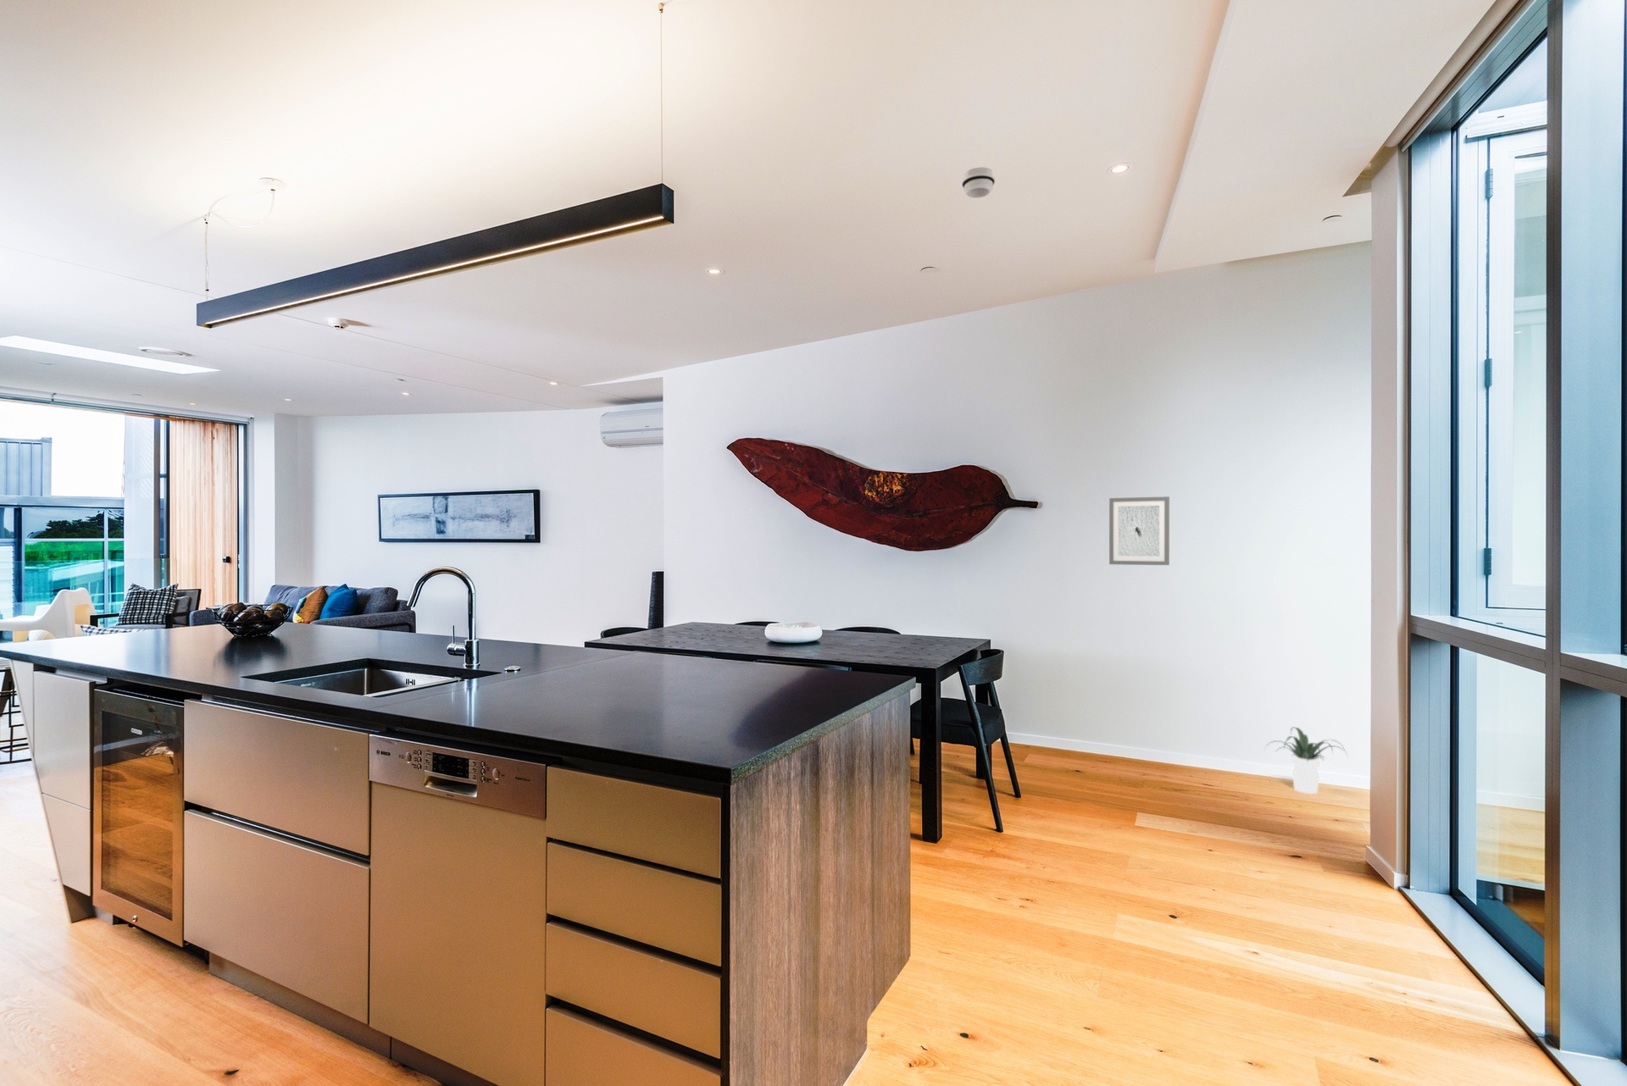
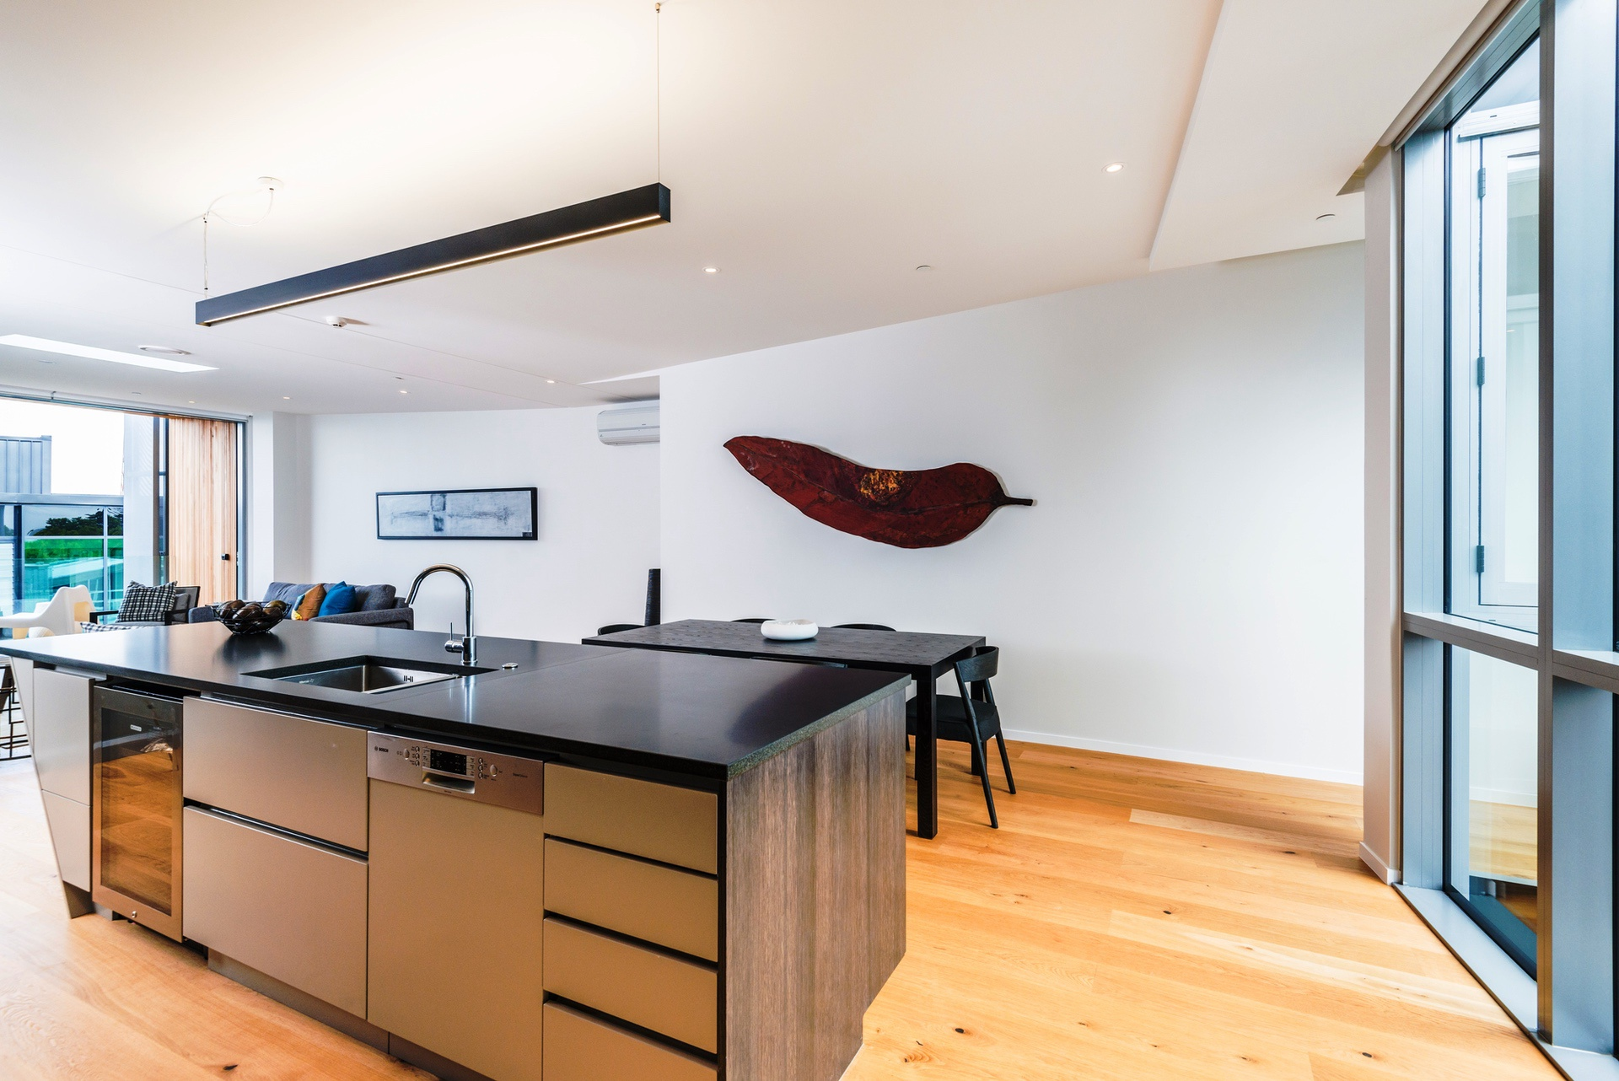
- smoke detector [961,167,995,199]
- potted plant [1263,727,1349,795]
- wall art [1108,496,1170,566]
